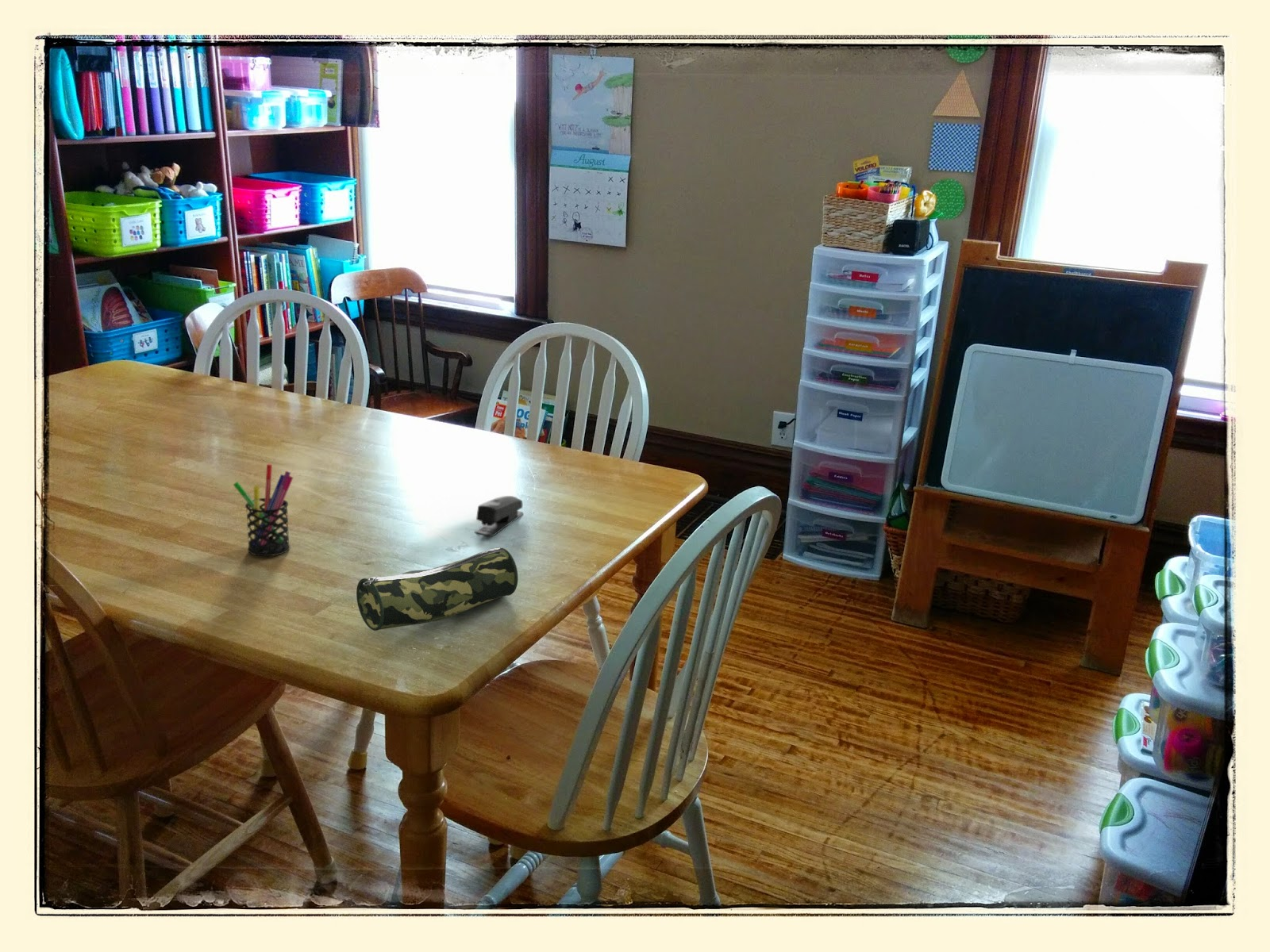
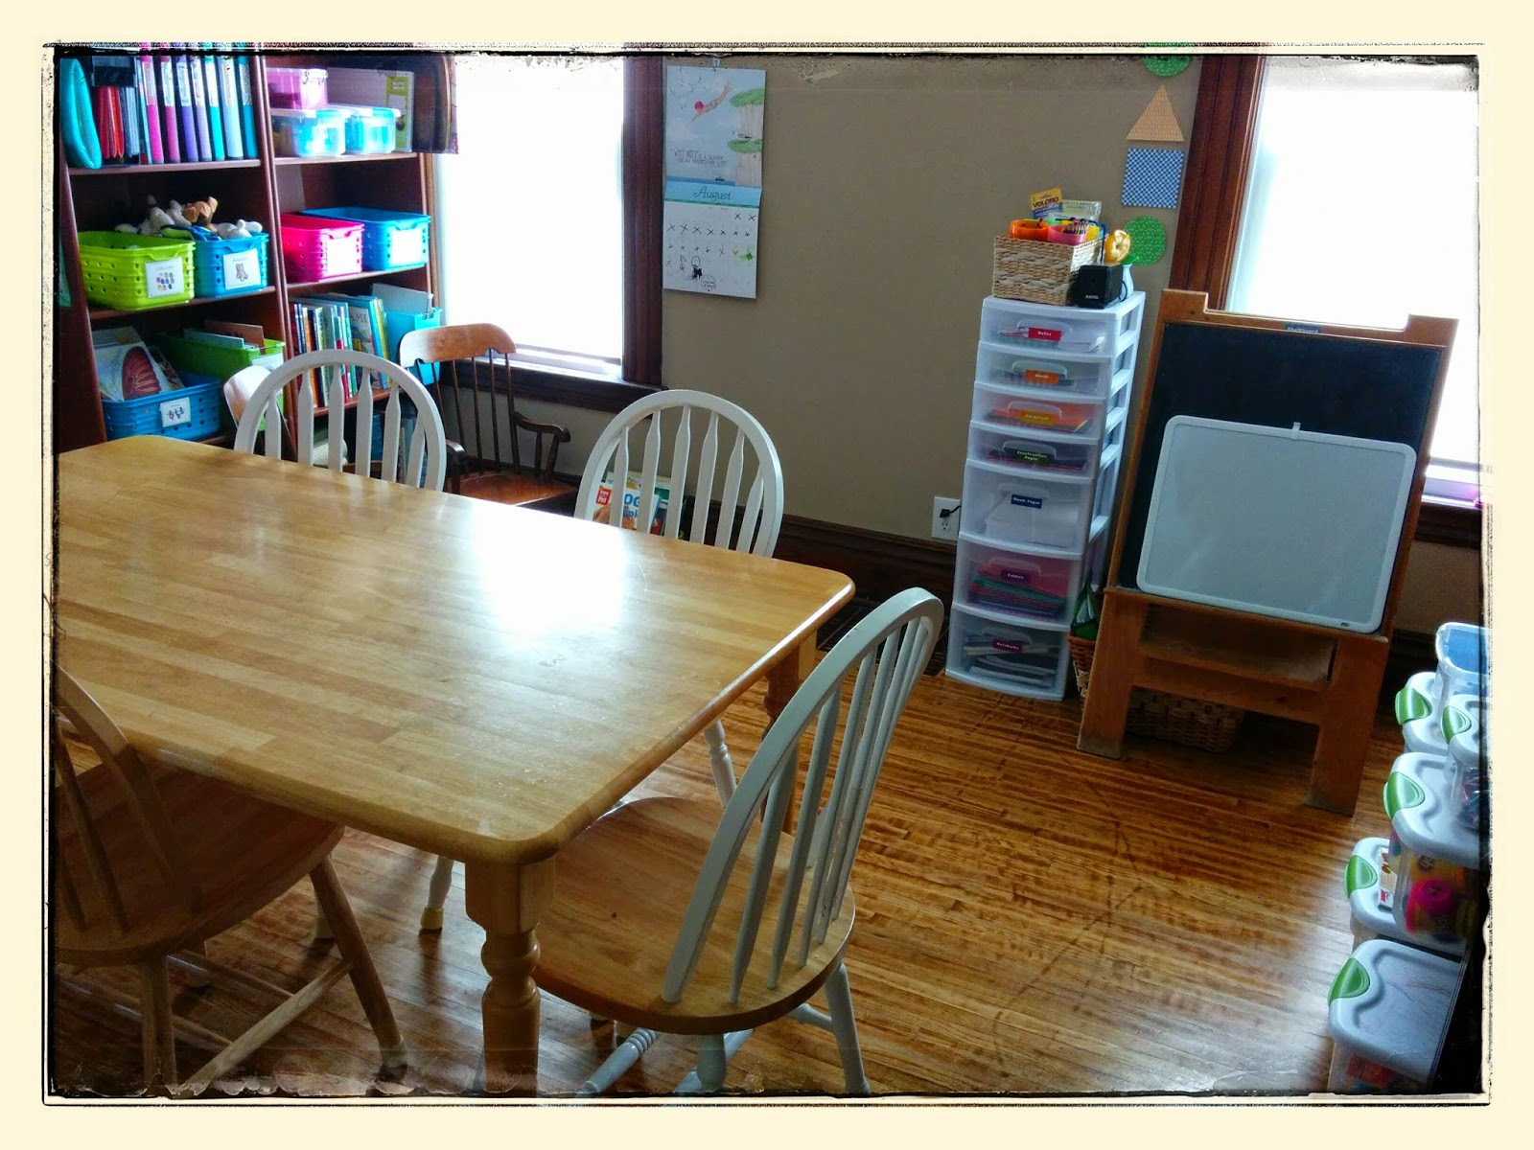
- pencil case [356,547,519,631]
- stapler [474,495,524,537]
- pen holder [233,463,294,557]
